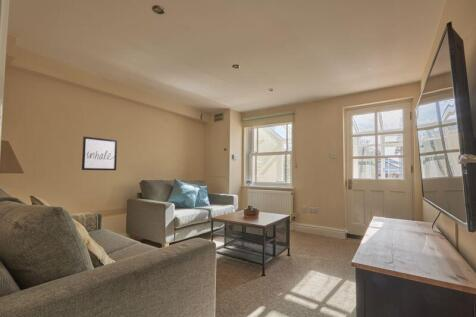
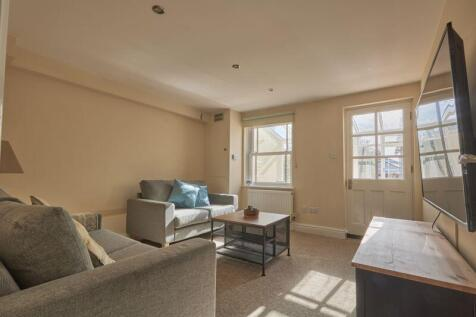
- wall art [81,135,118,171]
